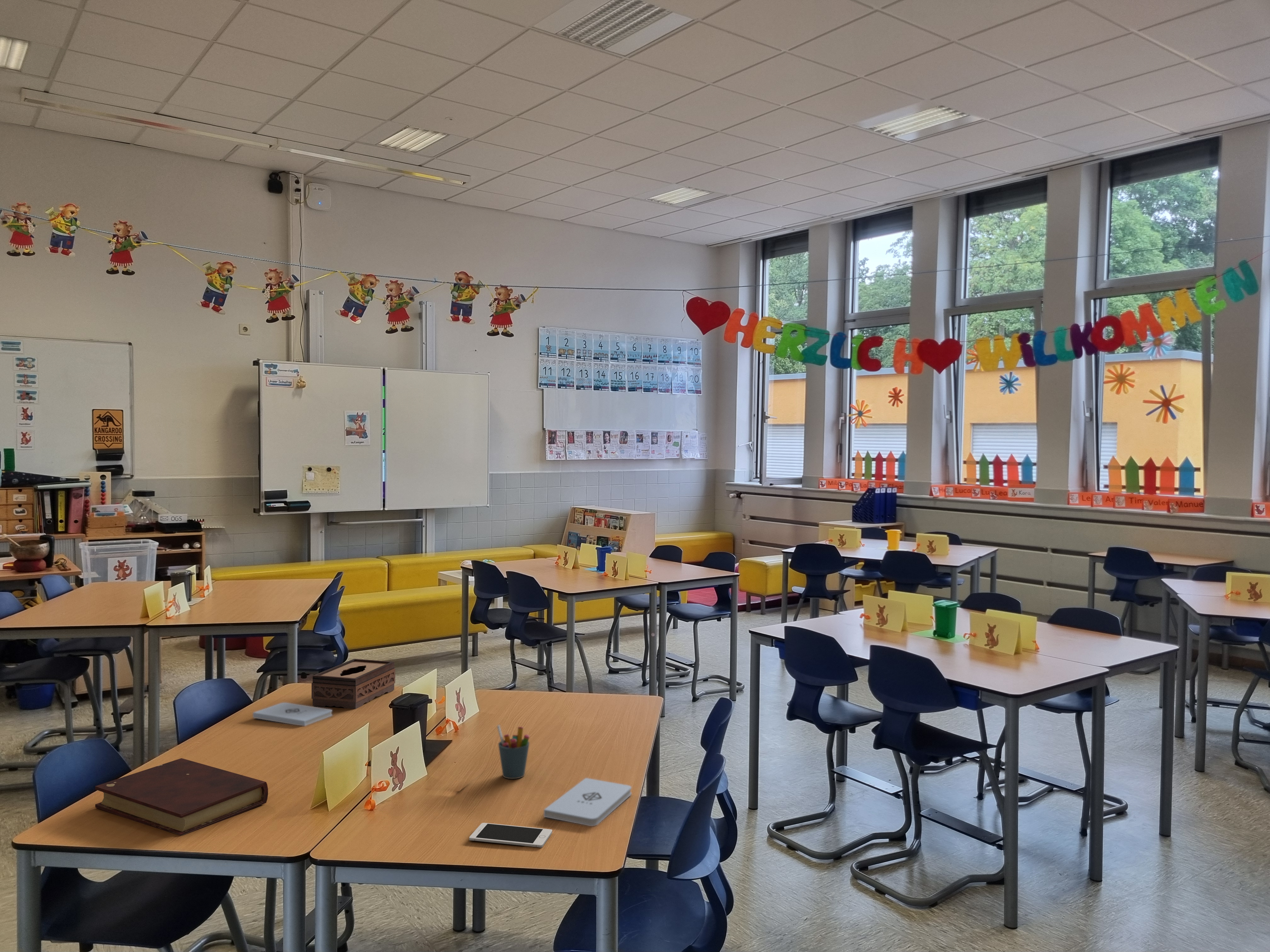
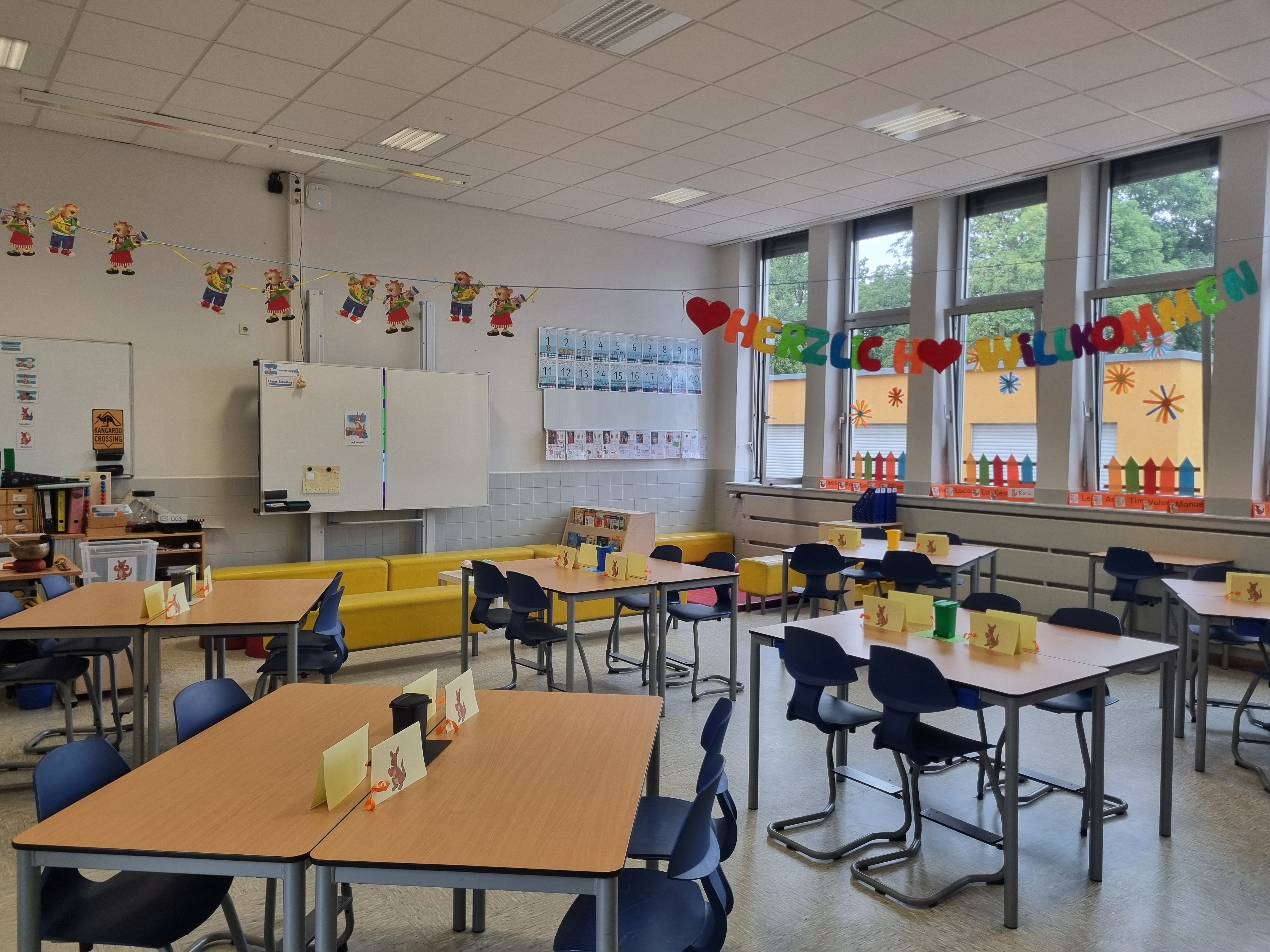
- notepad [544,778,632,826]
- book [95,758,268,836]
- cell phone [469,823,552,848]
- tissue box [311,659,396,709]
- notepad [253,702,332,726]
- pen holder [497,724,530,779]
